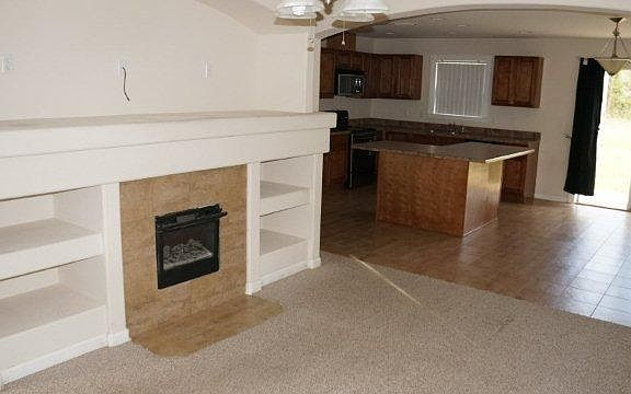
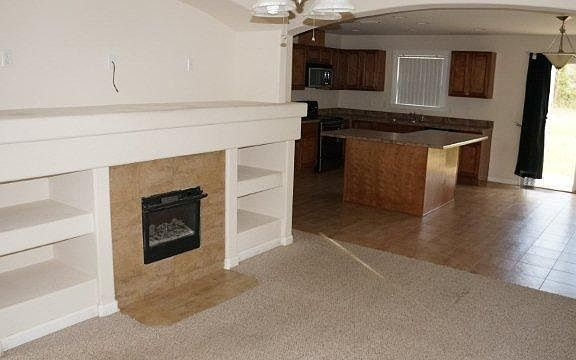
+ waste bin [519,170,538,190]
